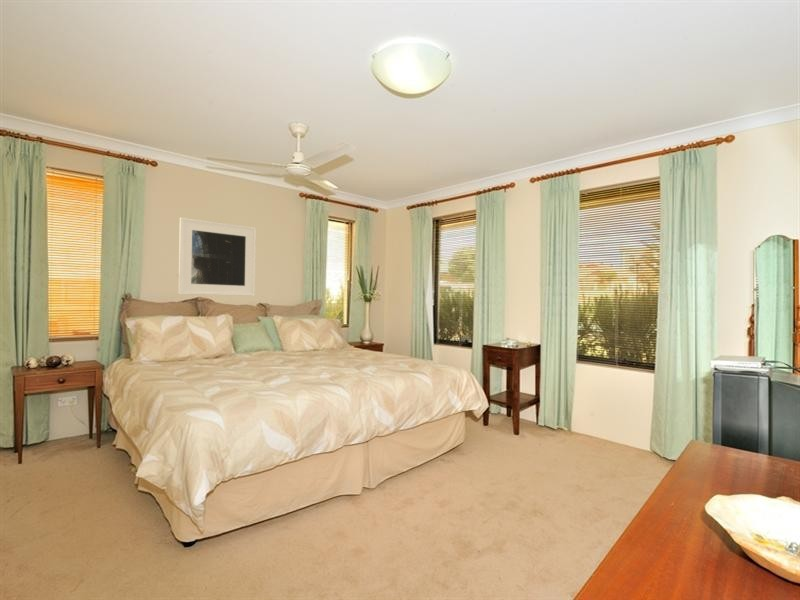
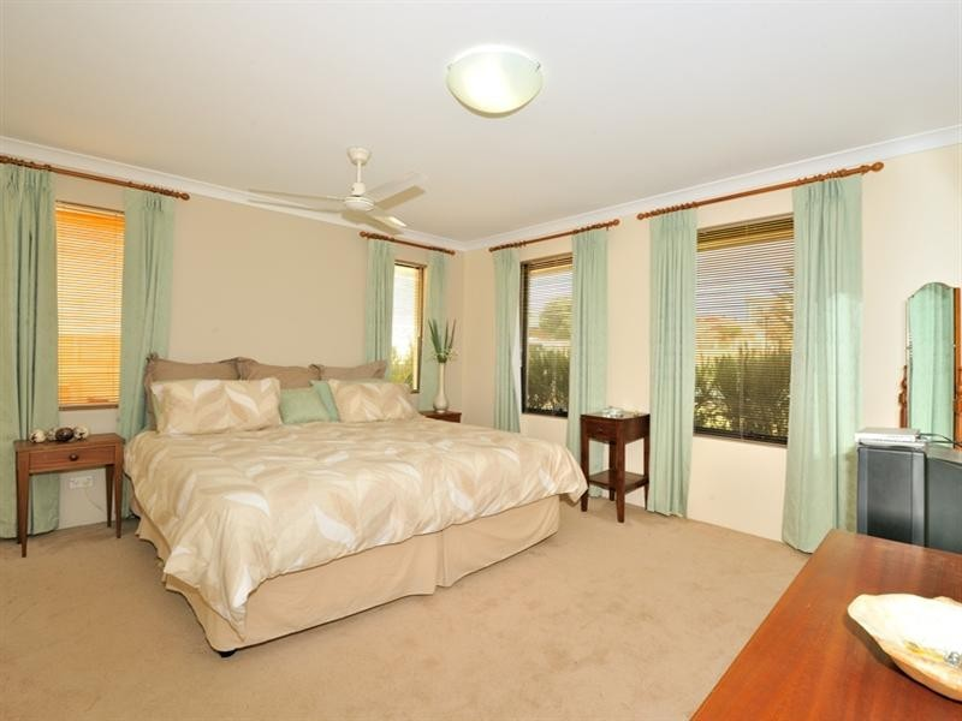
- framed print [177,216,257,297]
